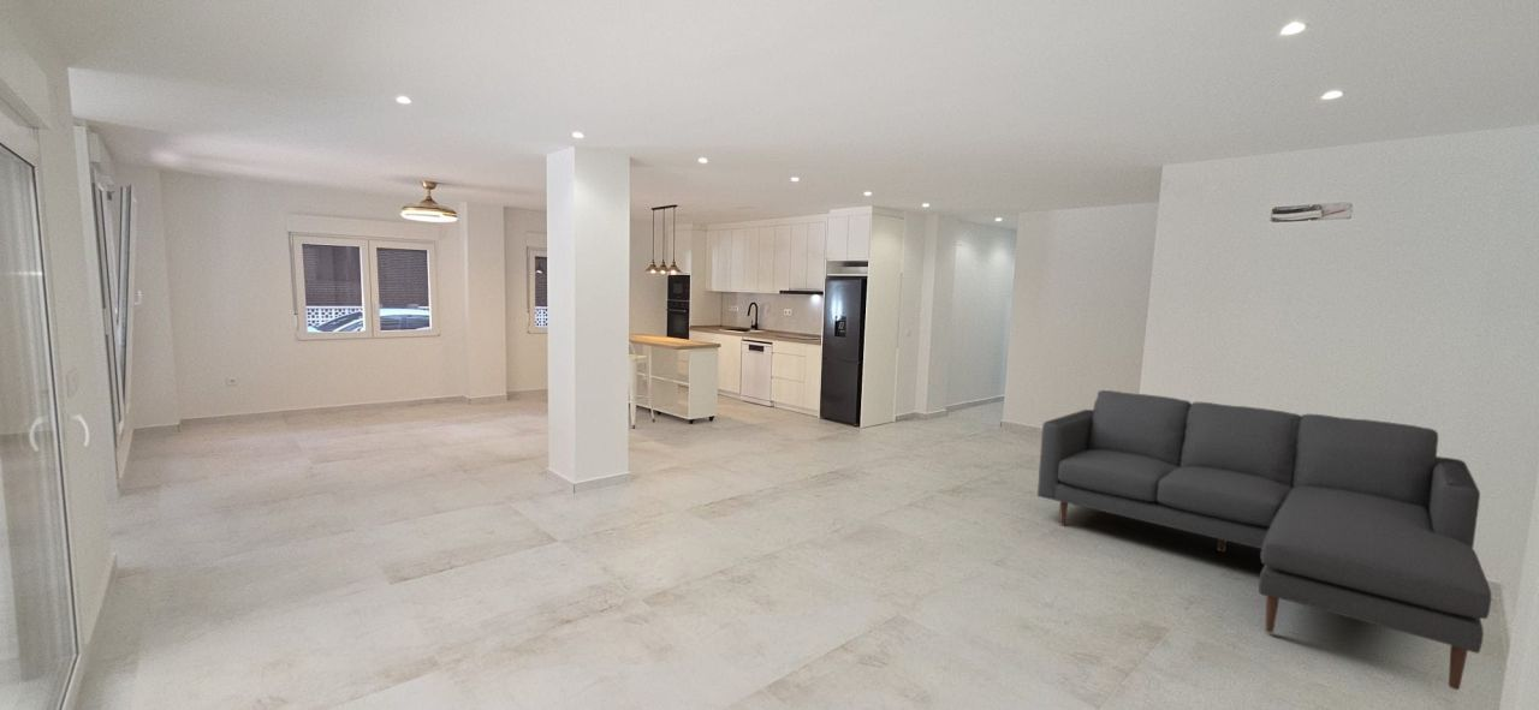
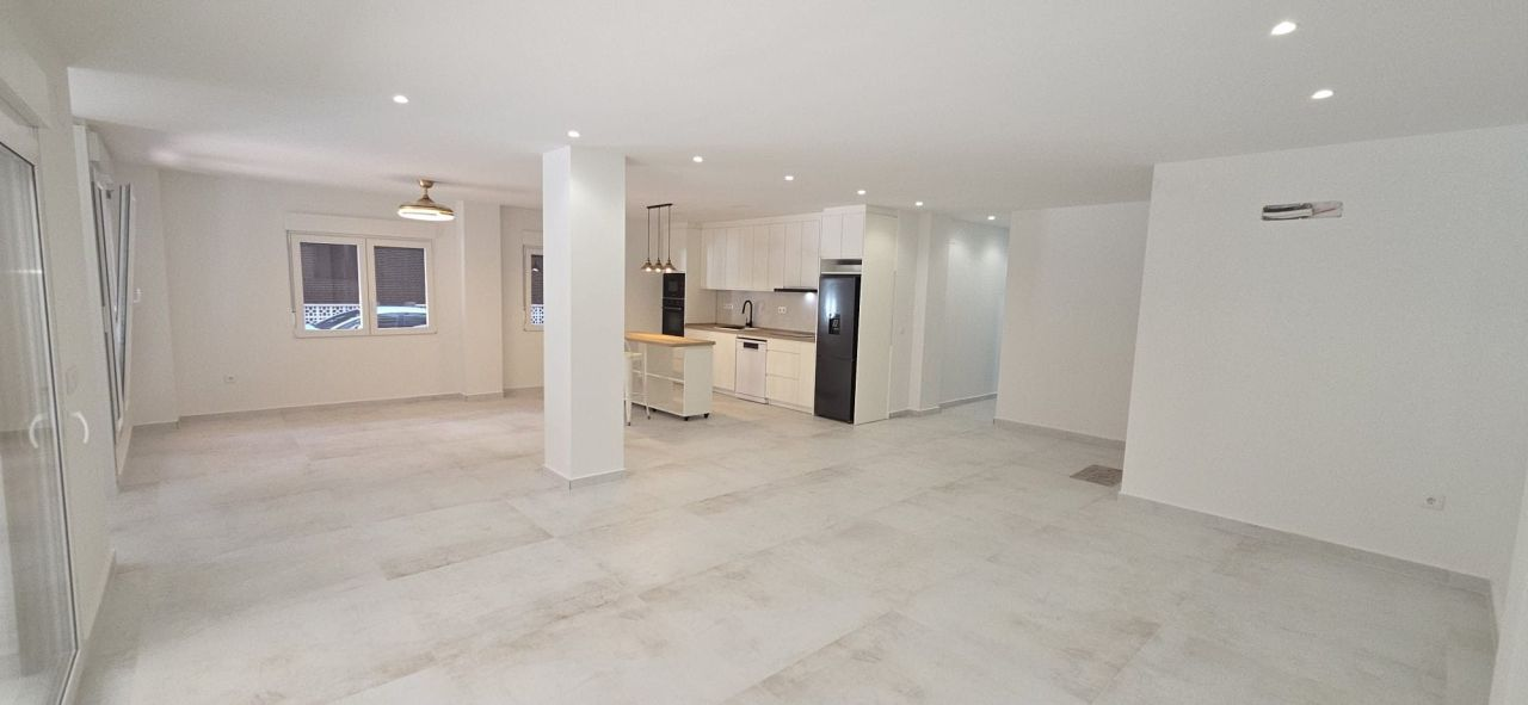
- sofa [1036,389,1492,691]
